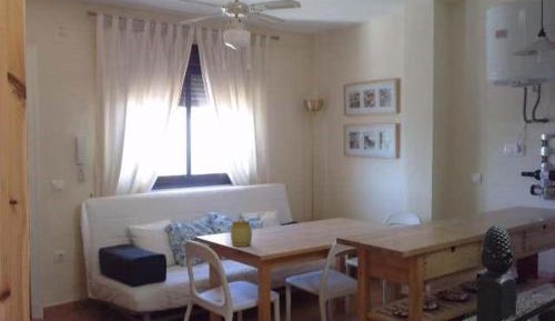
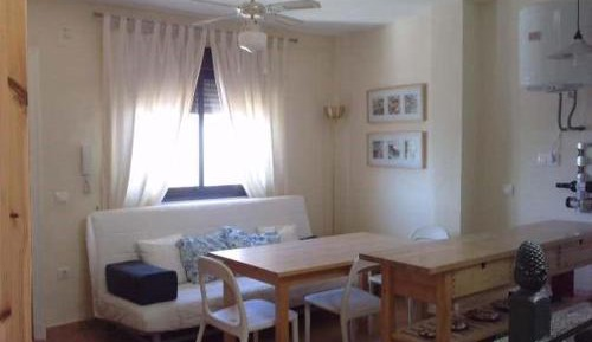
- jar [230,215,253,248]
